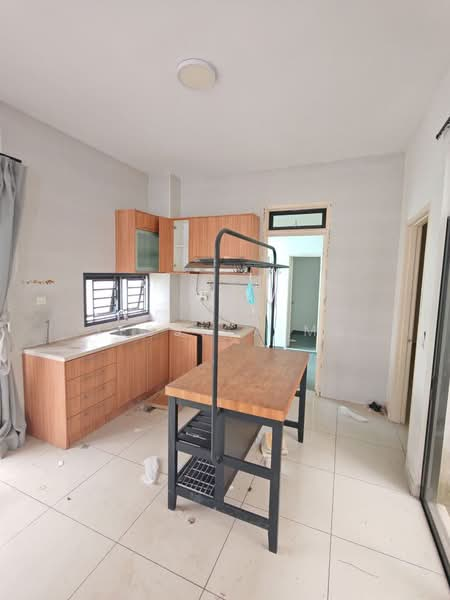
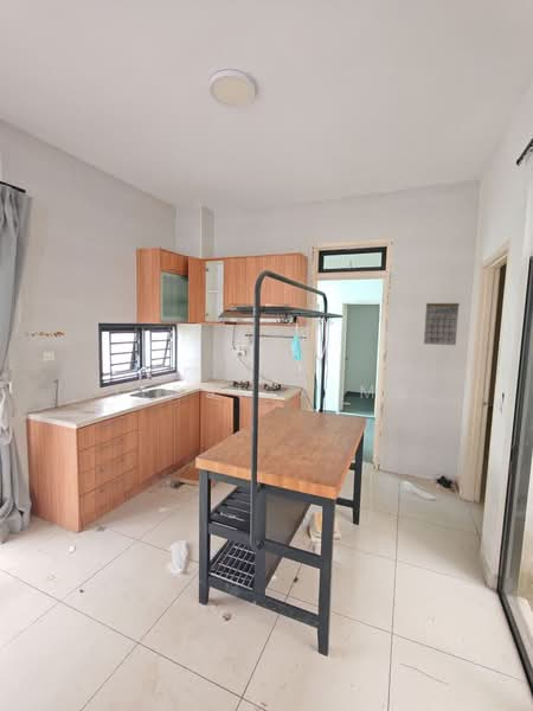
+ calendar [423,299,461,346]
